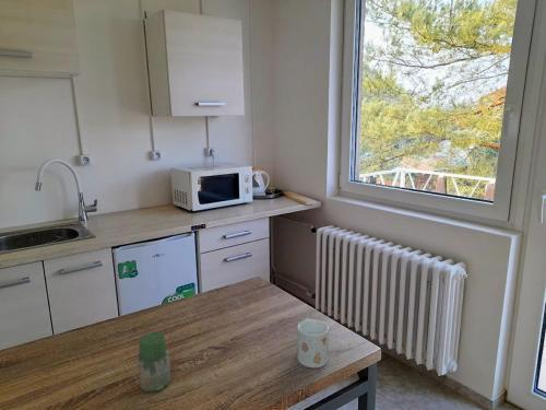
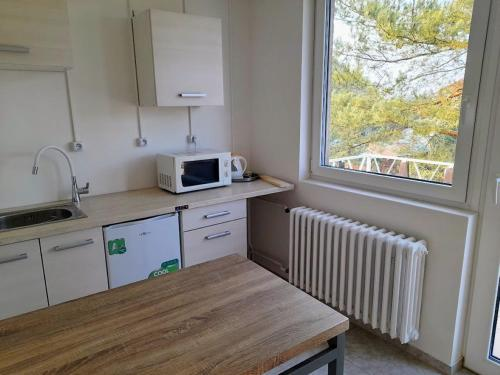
- mug [296,317,330,368]
- jar [136,331,171,394]
